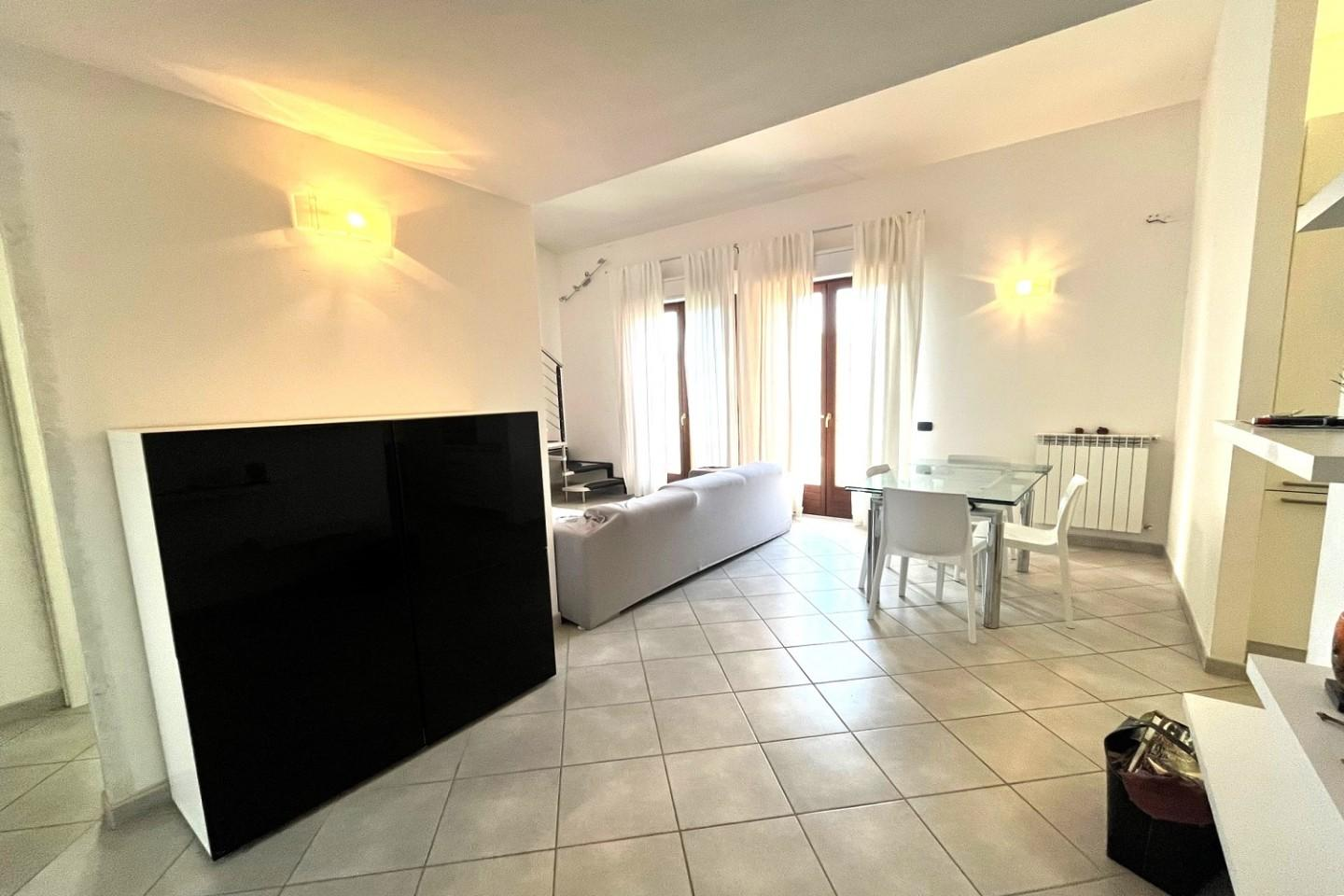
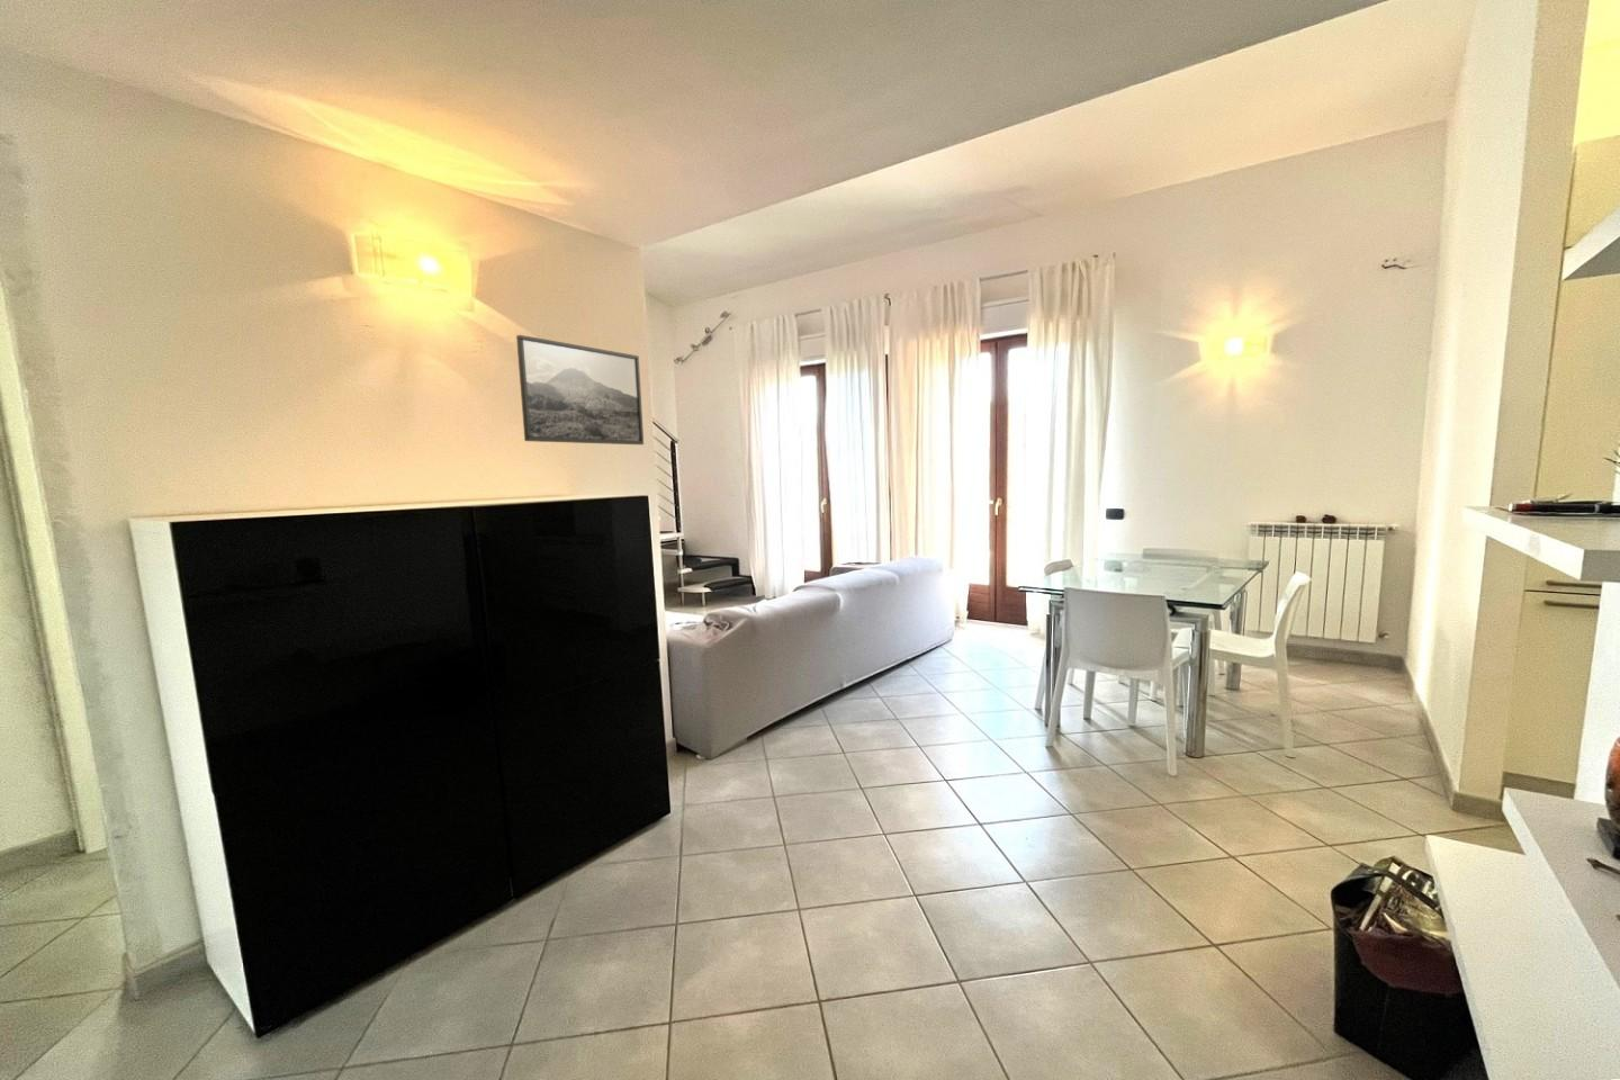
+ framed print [515,334,645,446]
